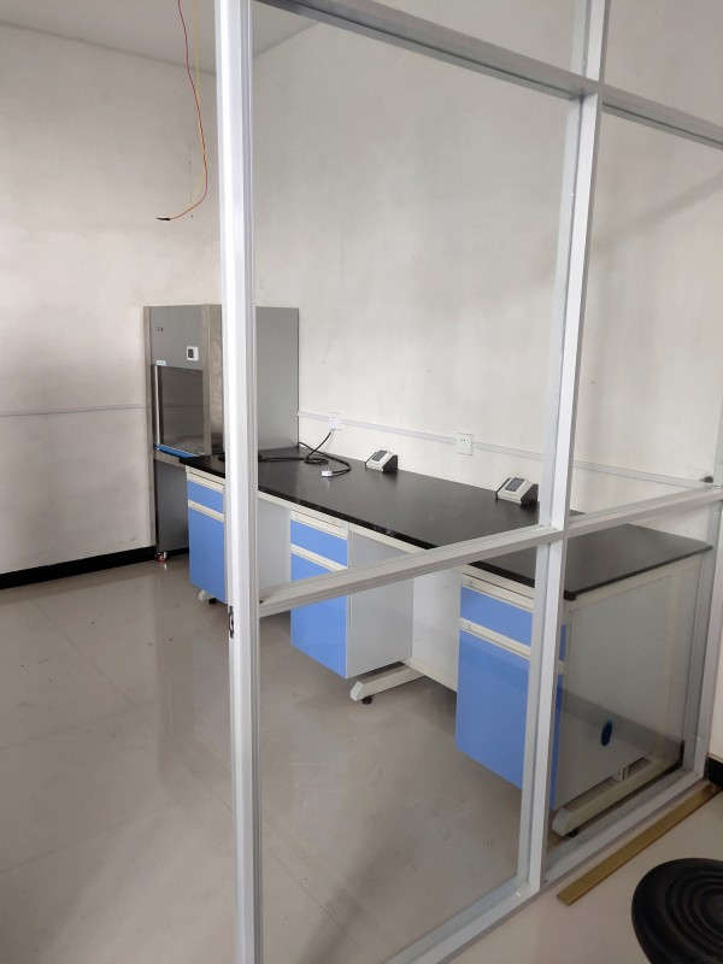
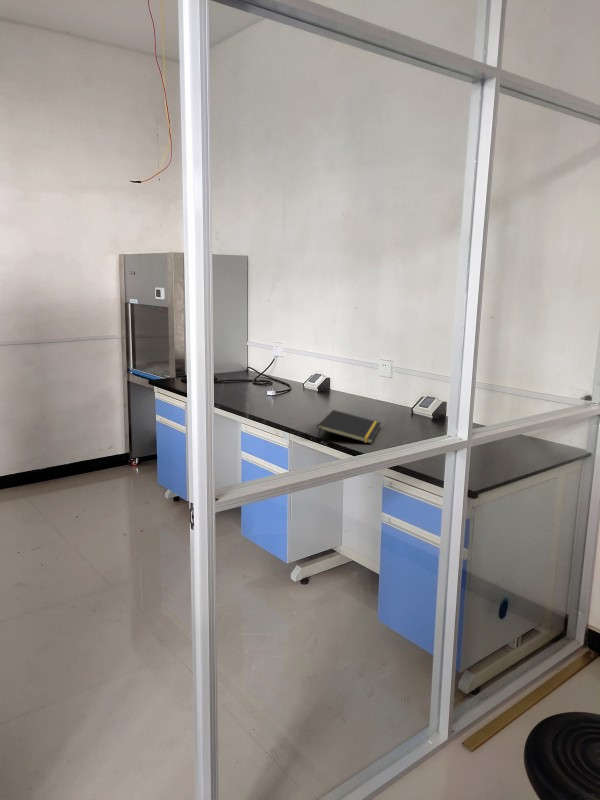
+ notepad [316,409,382,445]
